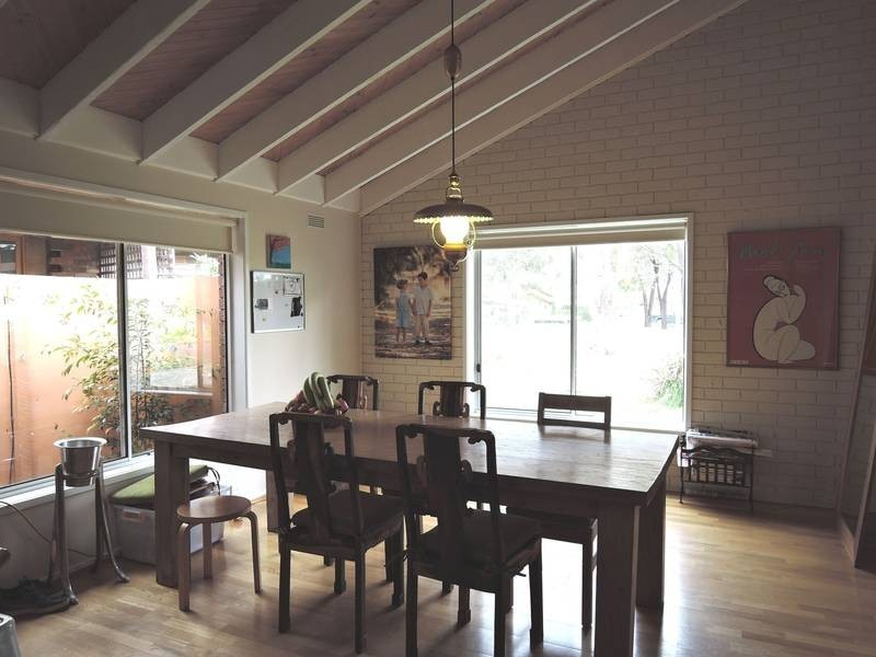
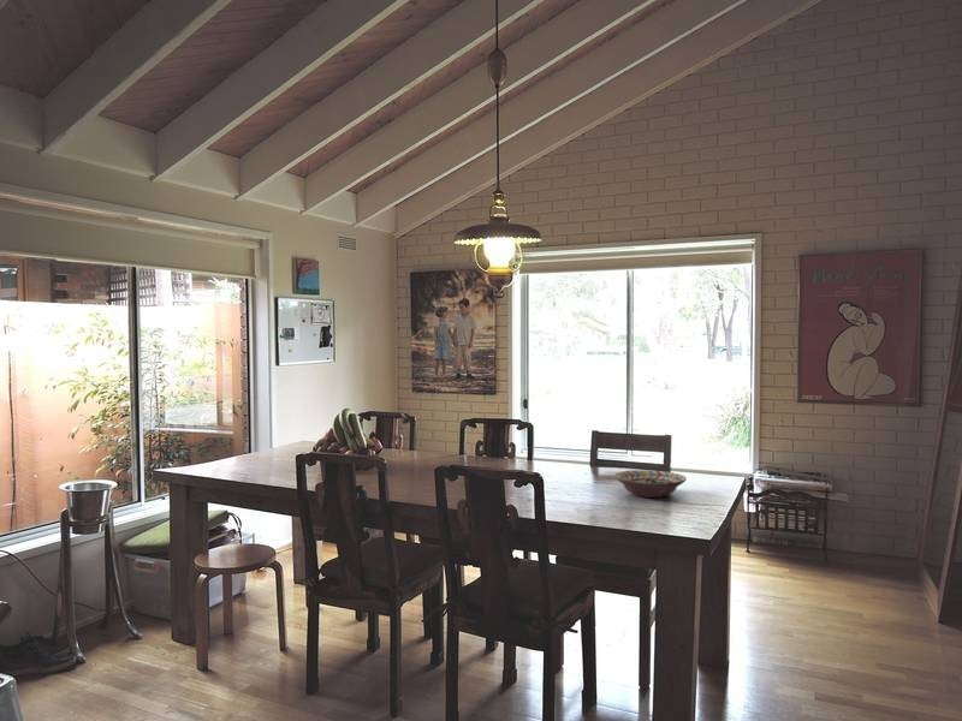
+ decorative bowl [613,469,688,499]
